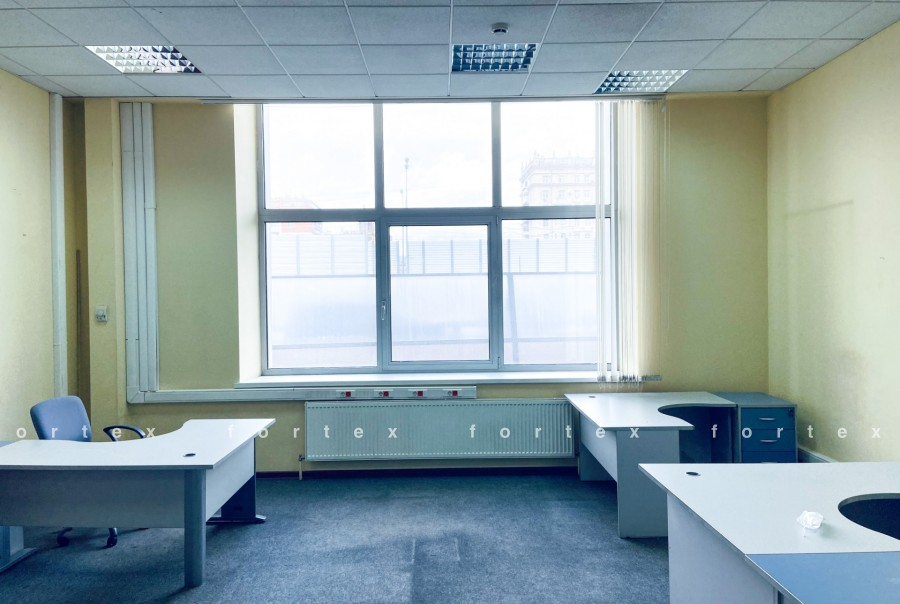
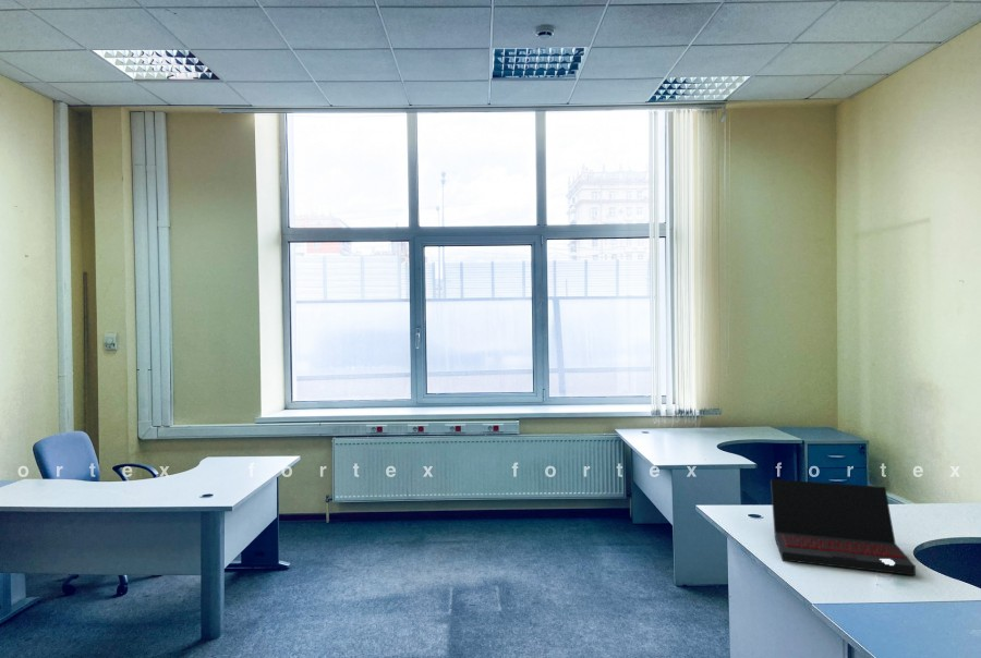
+ laptop [770,478,917,576]
